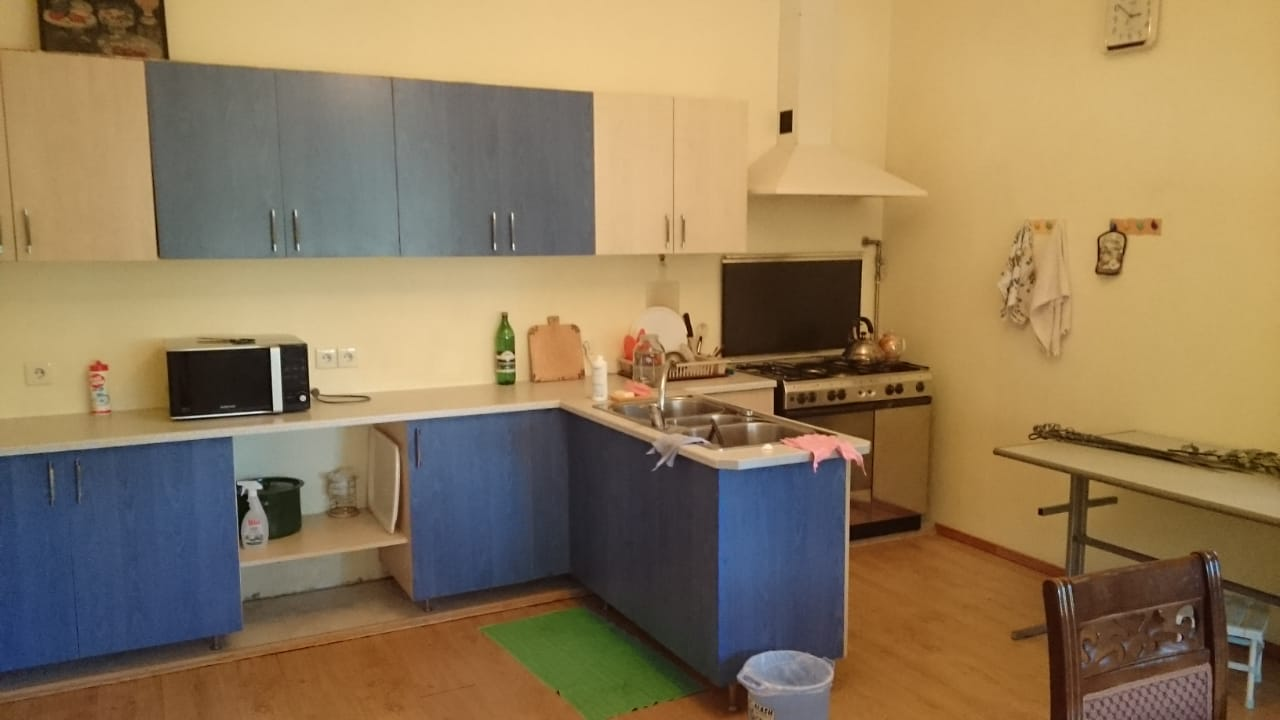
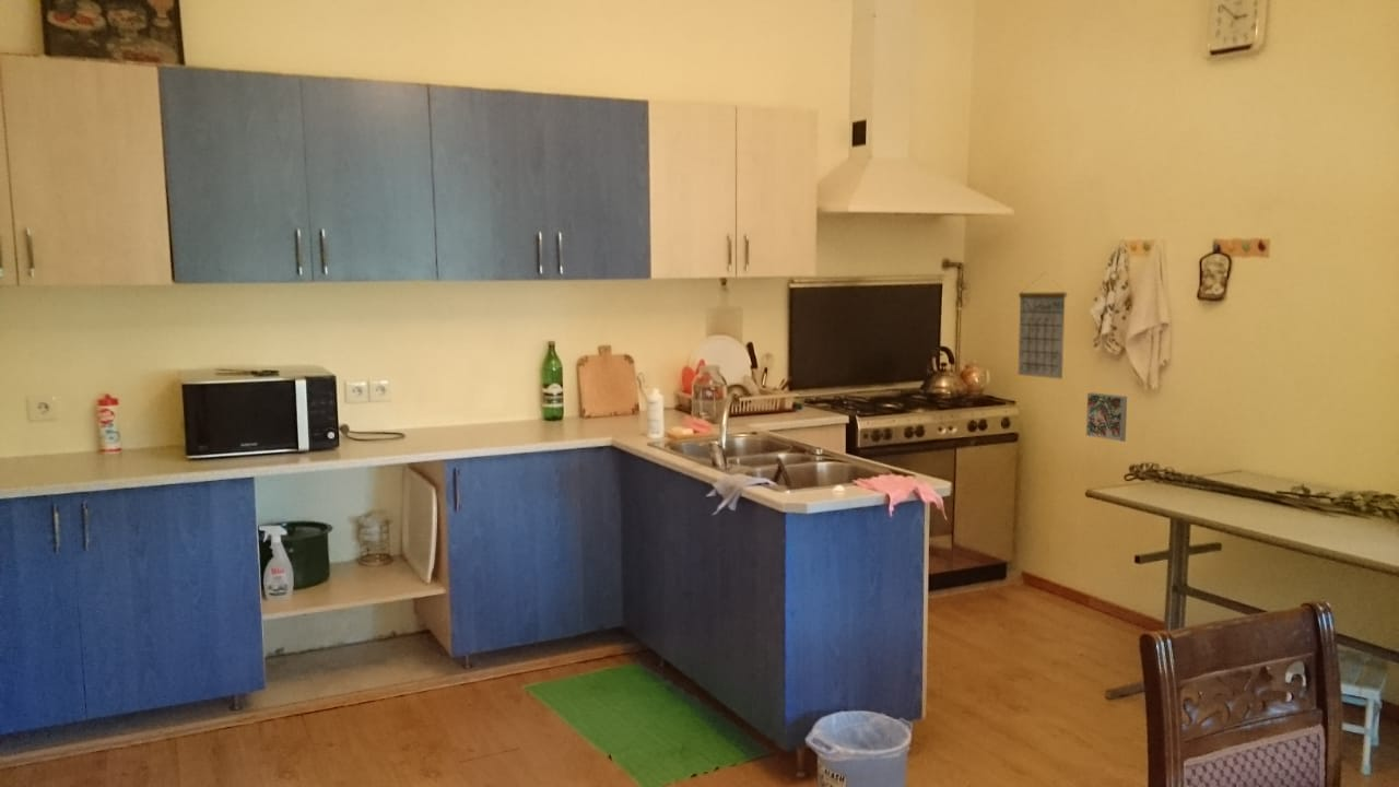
+ decorative tile [1085,391,1128,443]
+ calendar [1018,271,1068,380]
